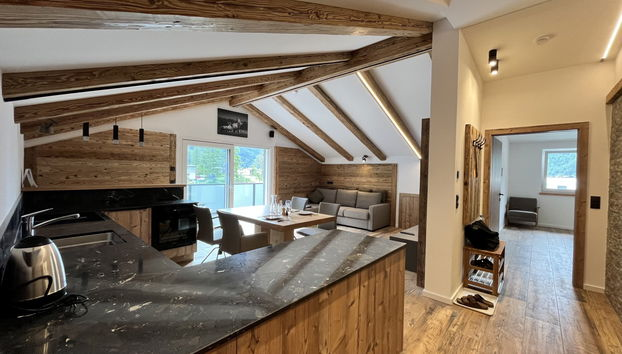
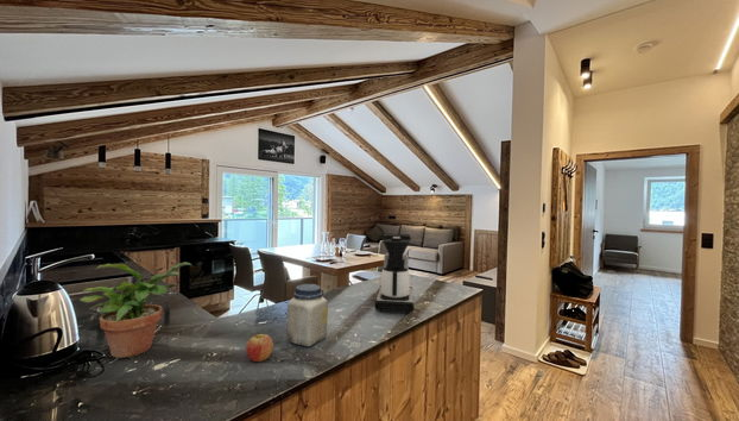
+ potted plant [78,260,192,359]
+ jar [286,283,329,347]
+ fruit [245,333,274,363]
+ coffee maker [373,233,415,314]
